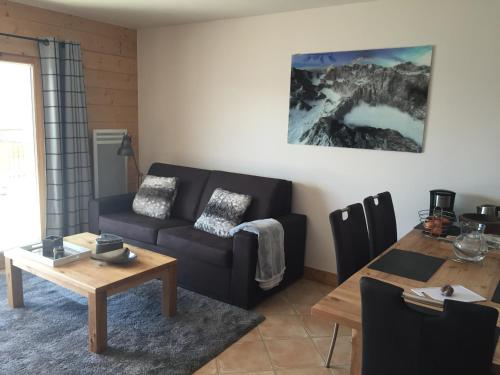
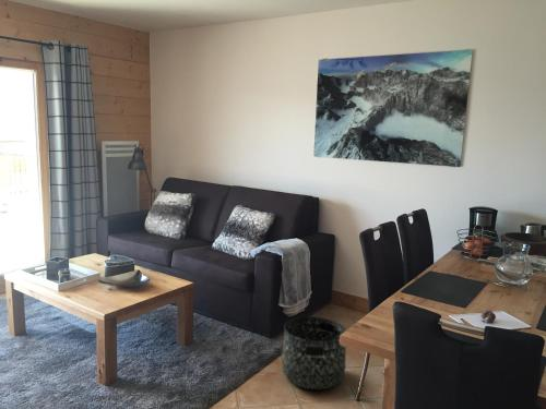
+ basket [281,315,347,390]
